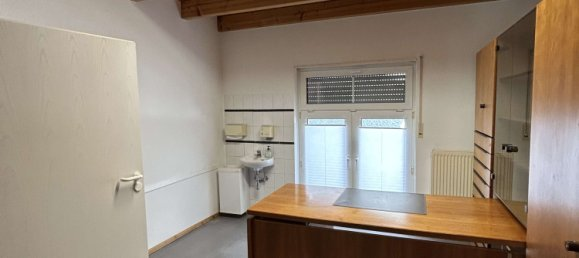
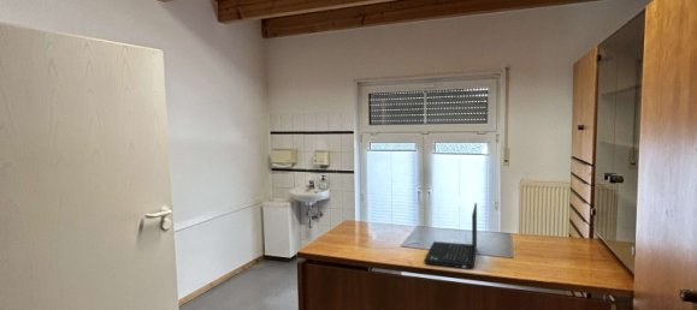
+ laptop [423,202,478,270]
